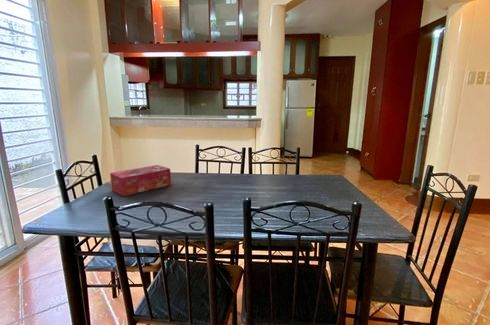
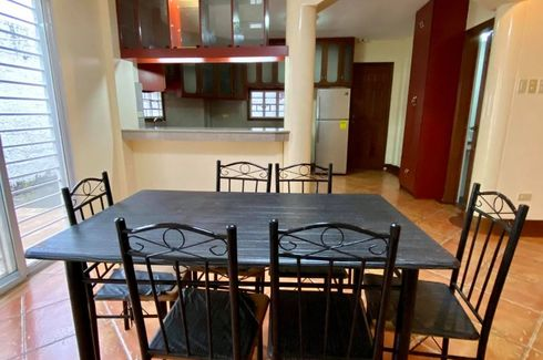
- tissue box [109,164,172,197]
